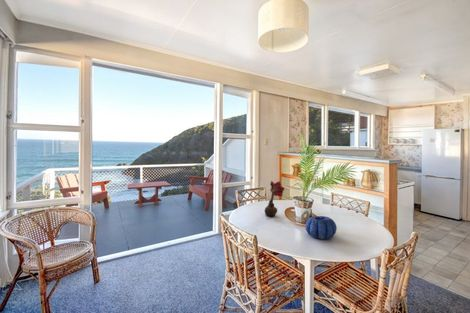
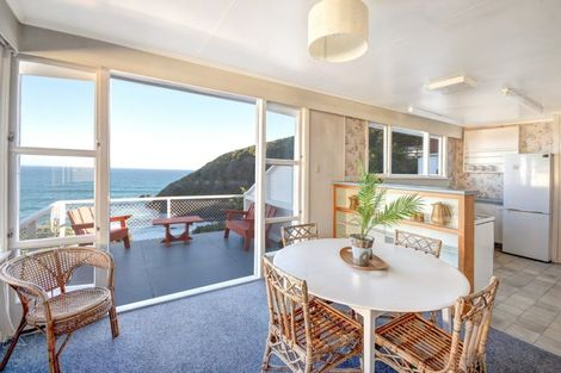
- decorative bowl [305,215,338,240]
- flower [264,180,285,217]
